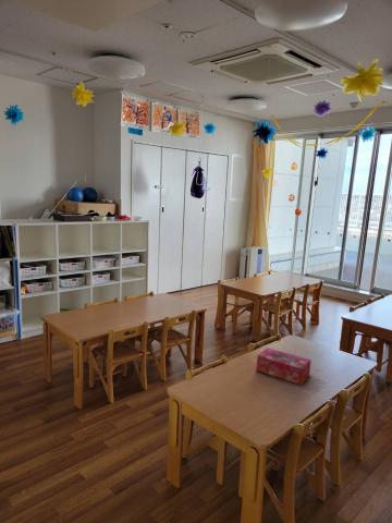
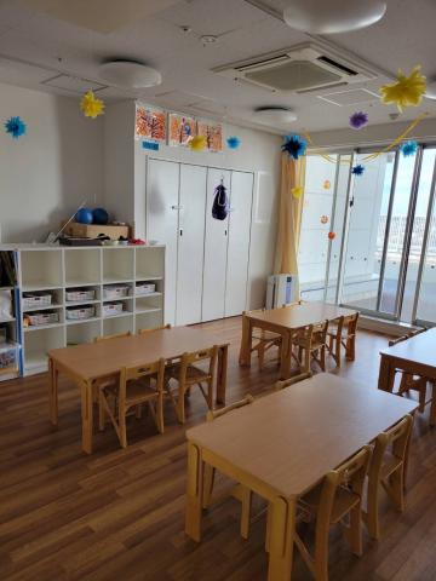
- tissue box [255,346,313,386]
